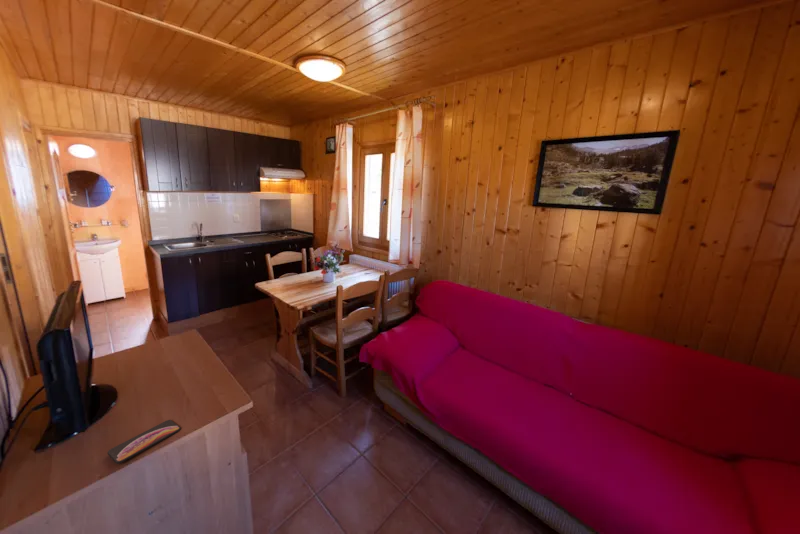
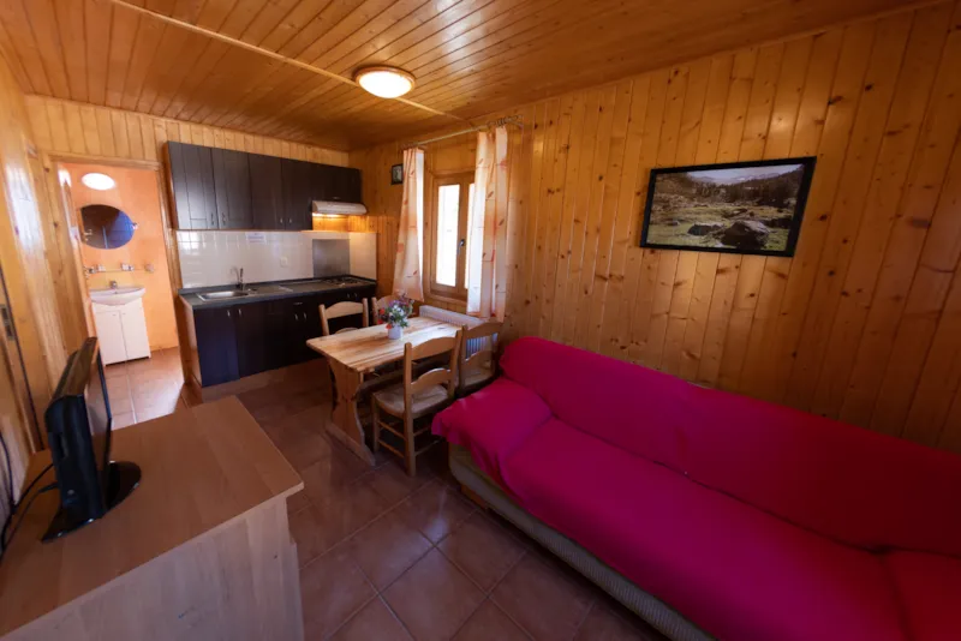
- smartphone [107,419,182,465]
